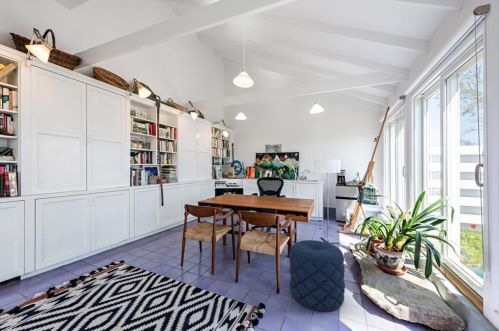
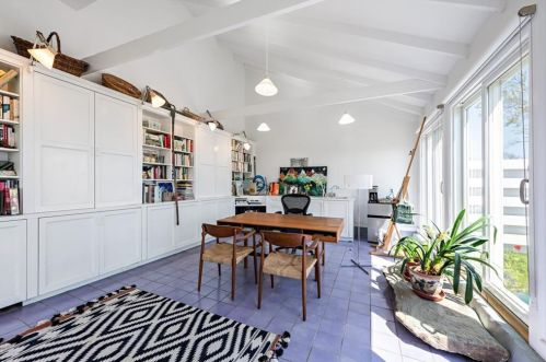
- pouf [288,239,346,312]
